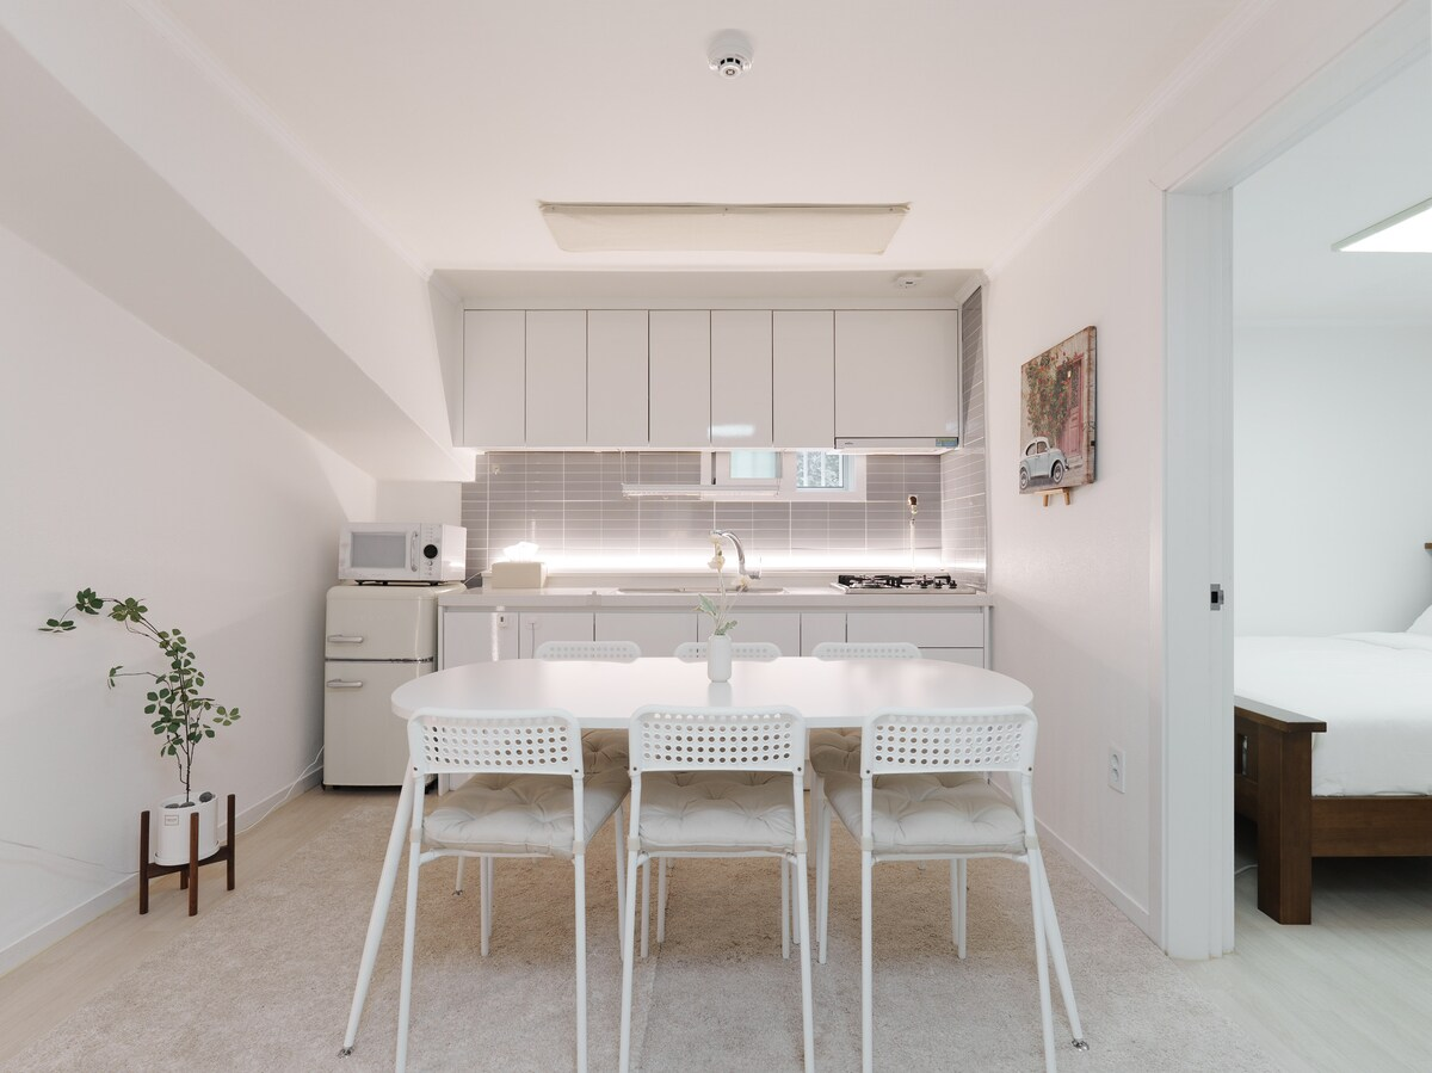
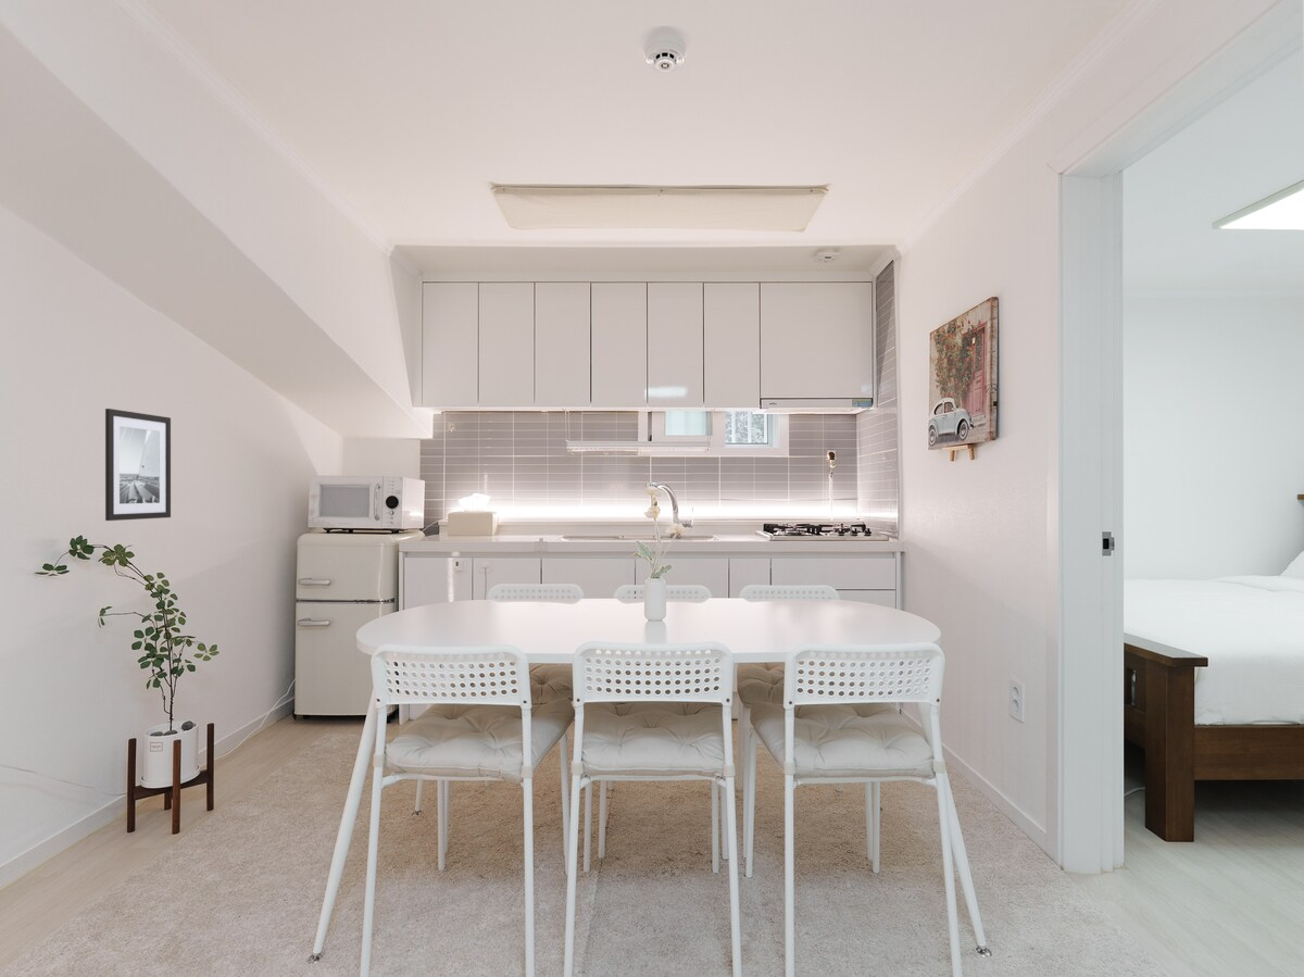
+ wall art [104,408,172,522]
